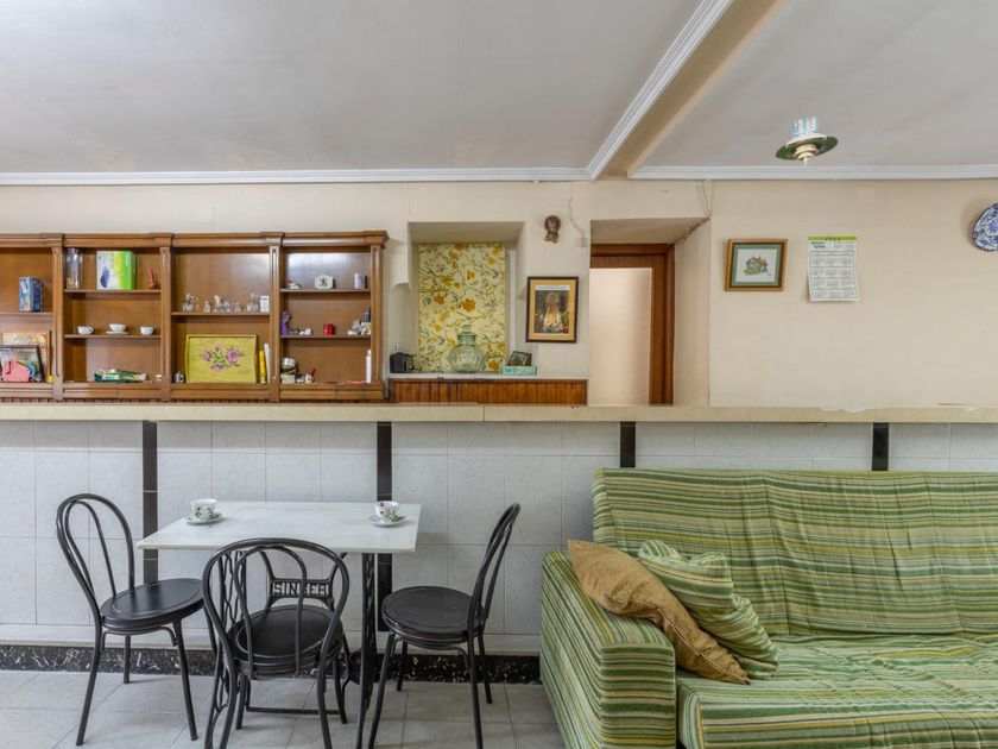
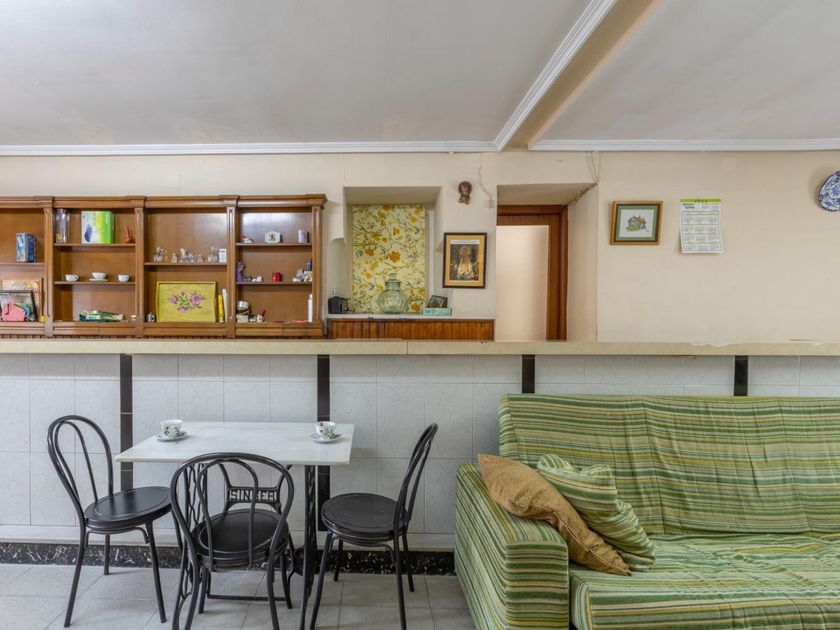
- ceiling lamp [773,117,839,165]
